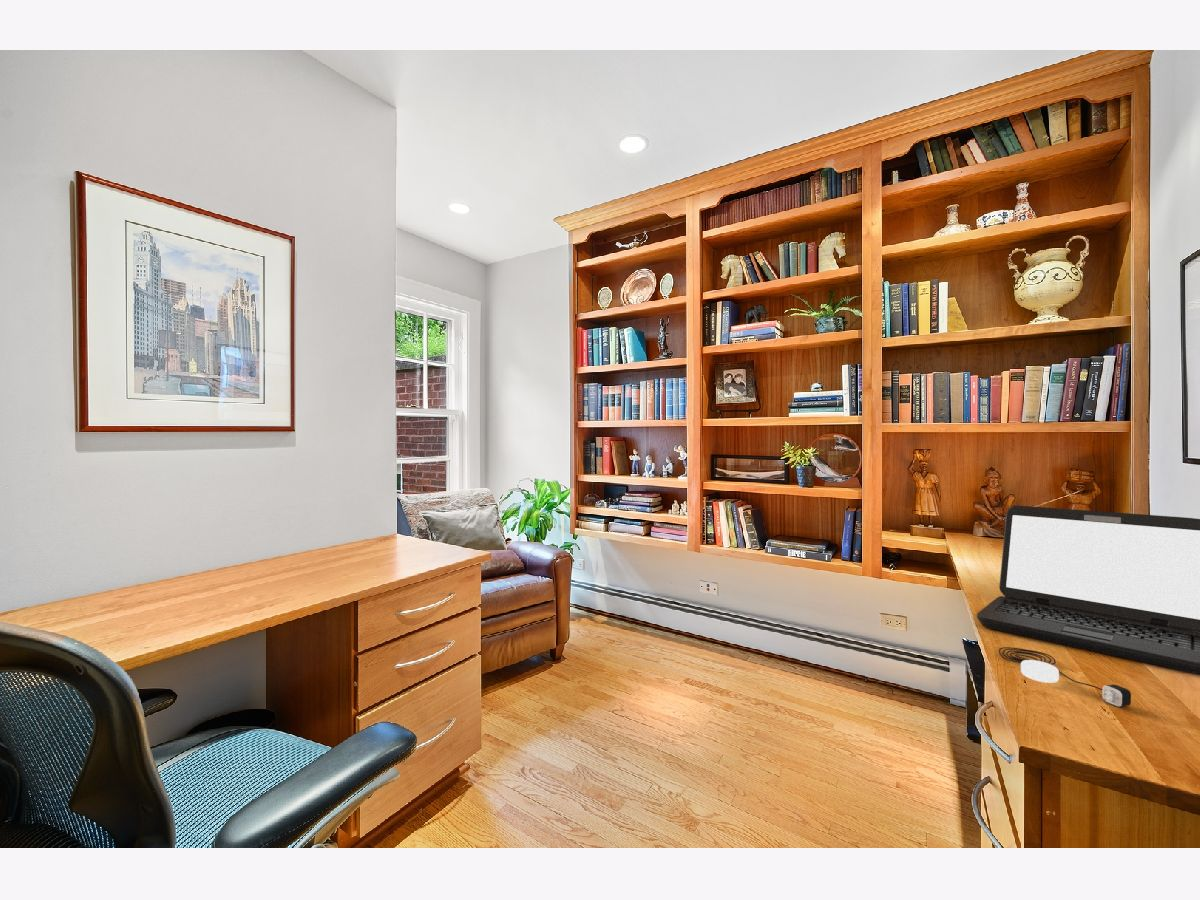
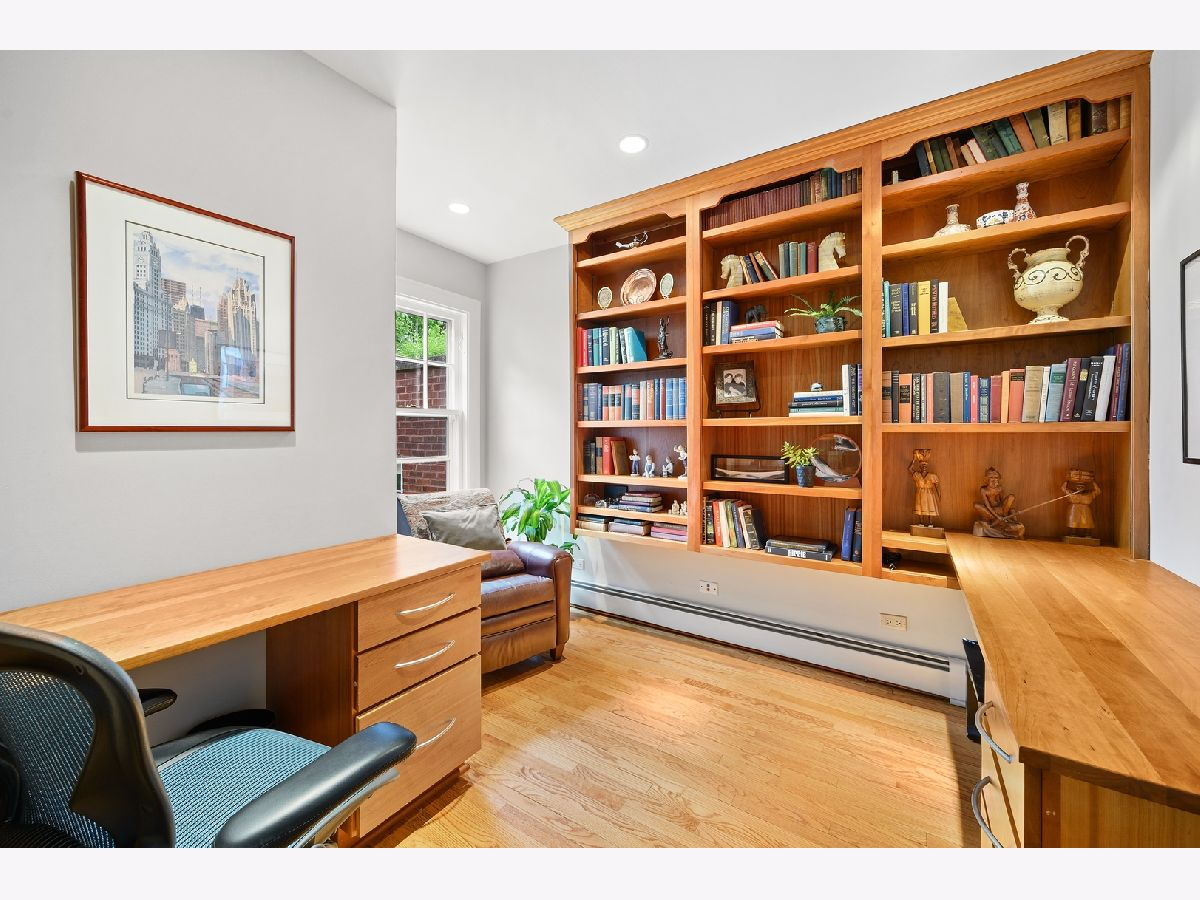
- computer mouse [998,646,1132,708]
- laptop [976,504,1200,676]
